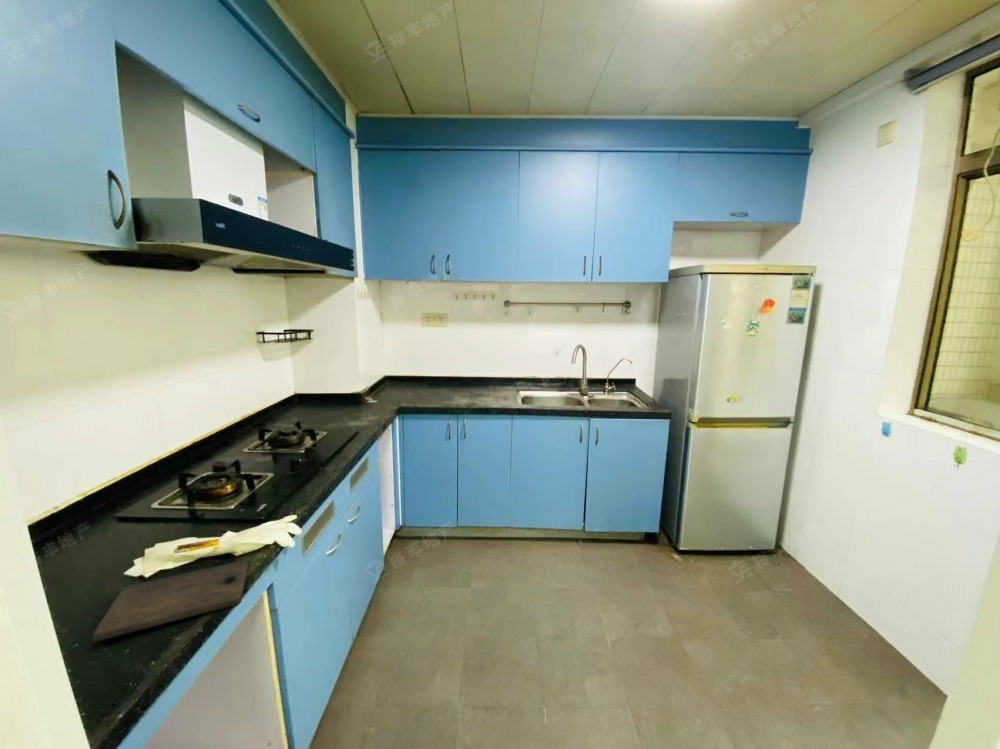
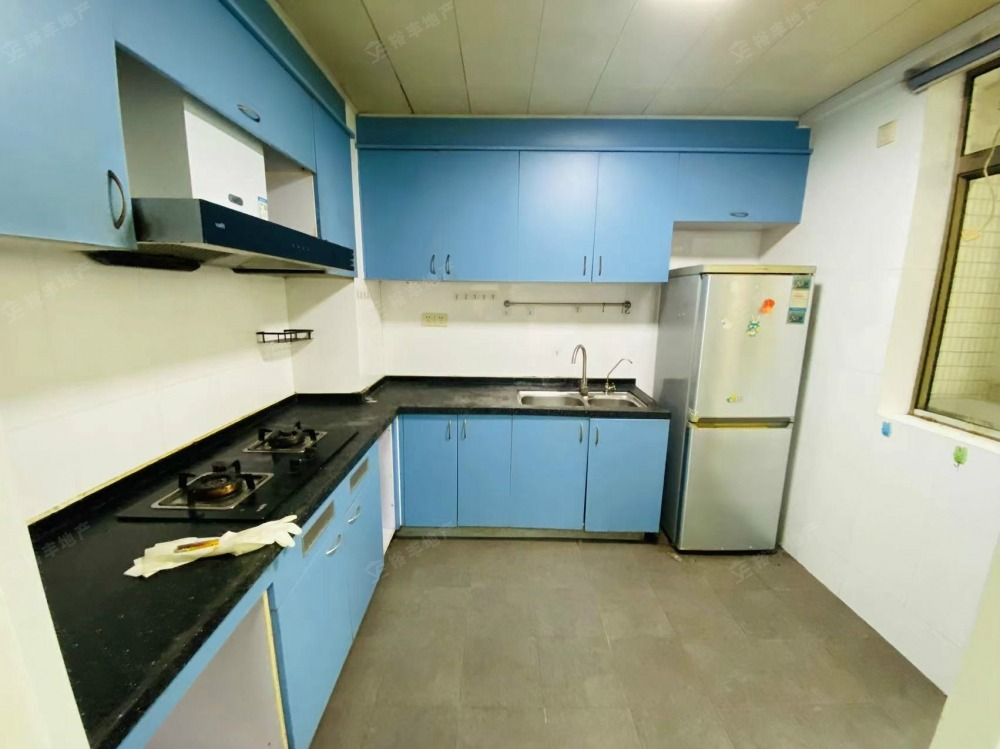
- cutting board [92,559,249,642]
